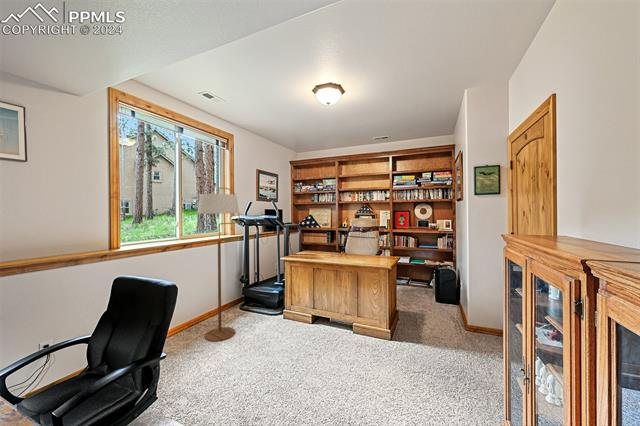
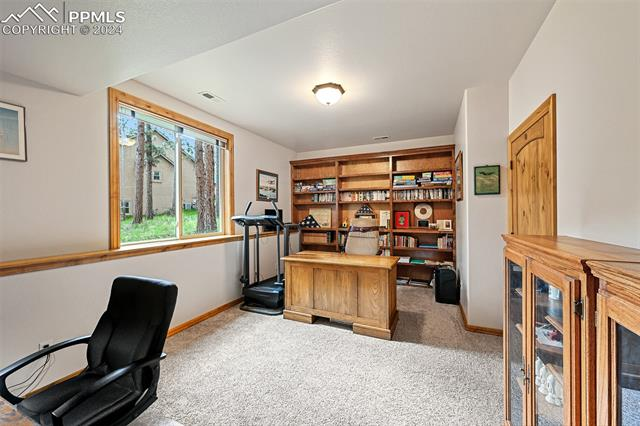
- floor lamp [197,186,241,343]
